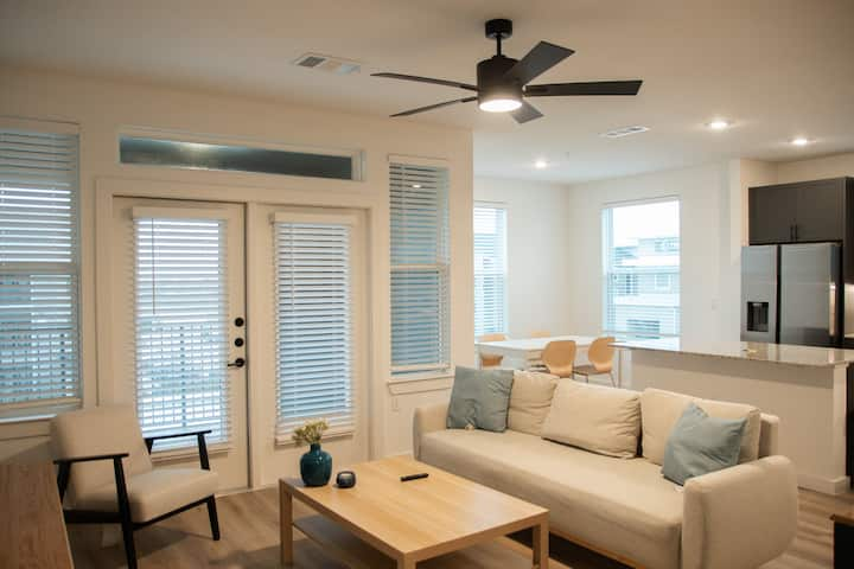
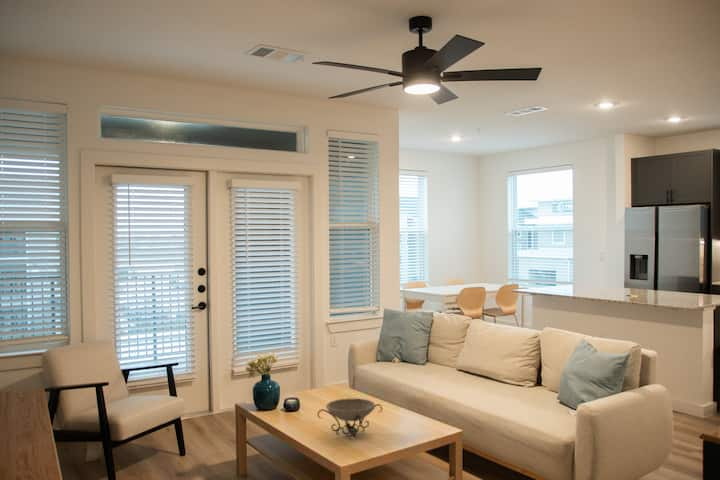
+ decorative bowl [316,398,383,439]
